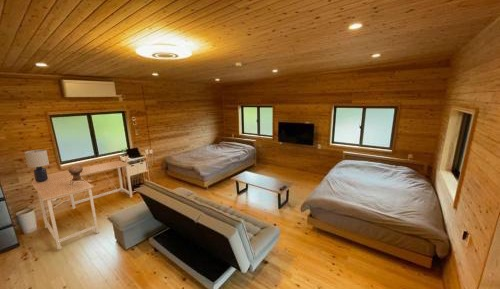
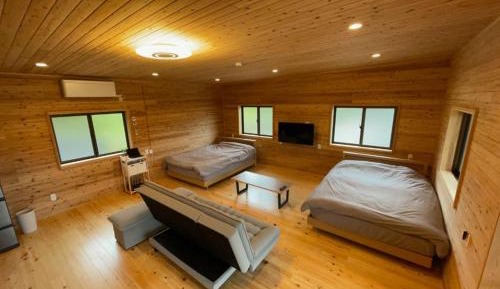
- desk [30,160,133,250]
- lamp [24,149,50,182]
- sculpture bust [65,164,92,191]
